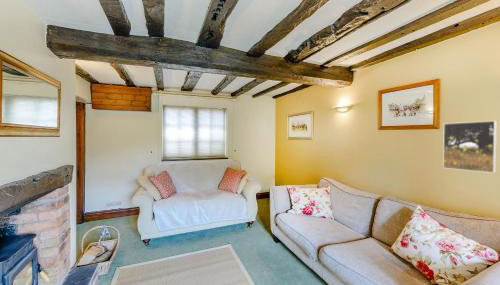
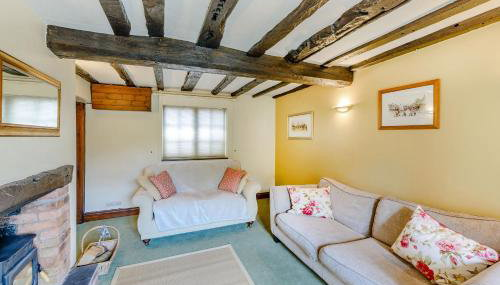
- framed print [442,120,498,174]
